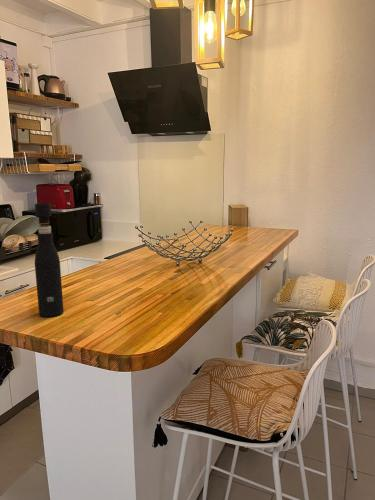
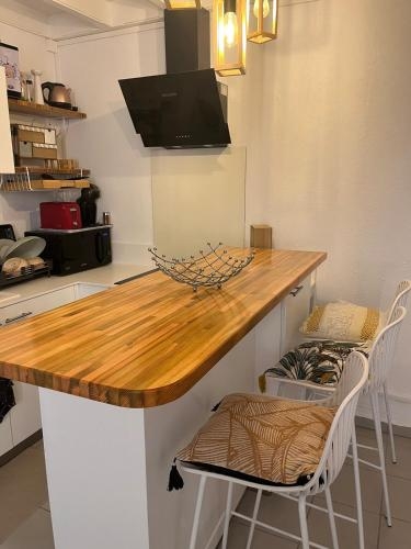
- pepper grinder [34,202,64,318]
